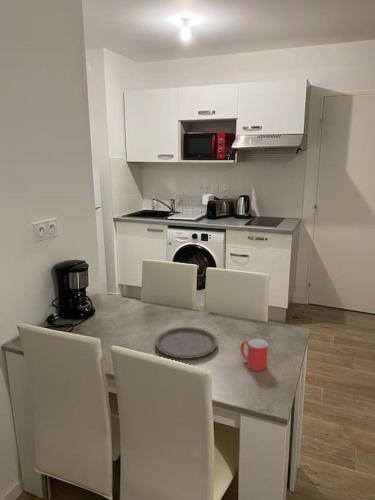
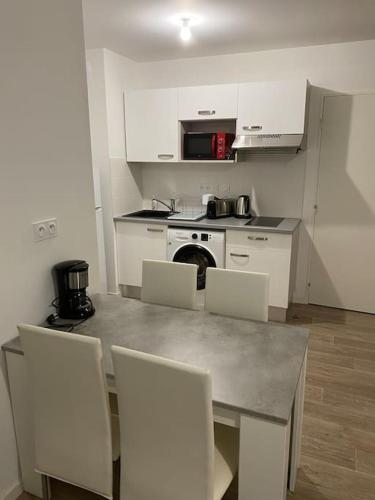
- plate [154,326,219,360]
- mug [240,338,269,372]
